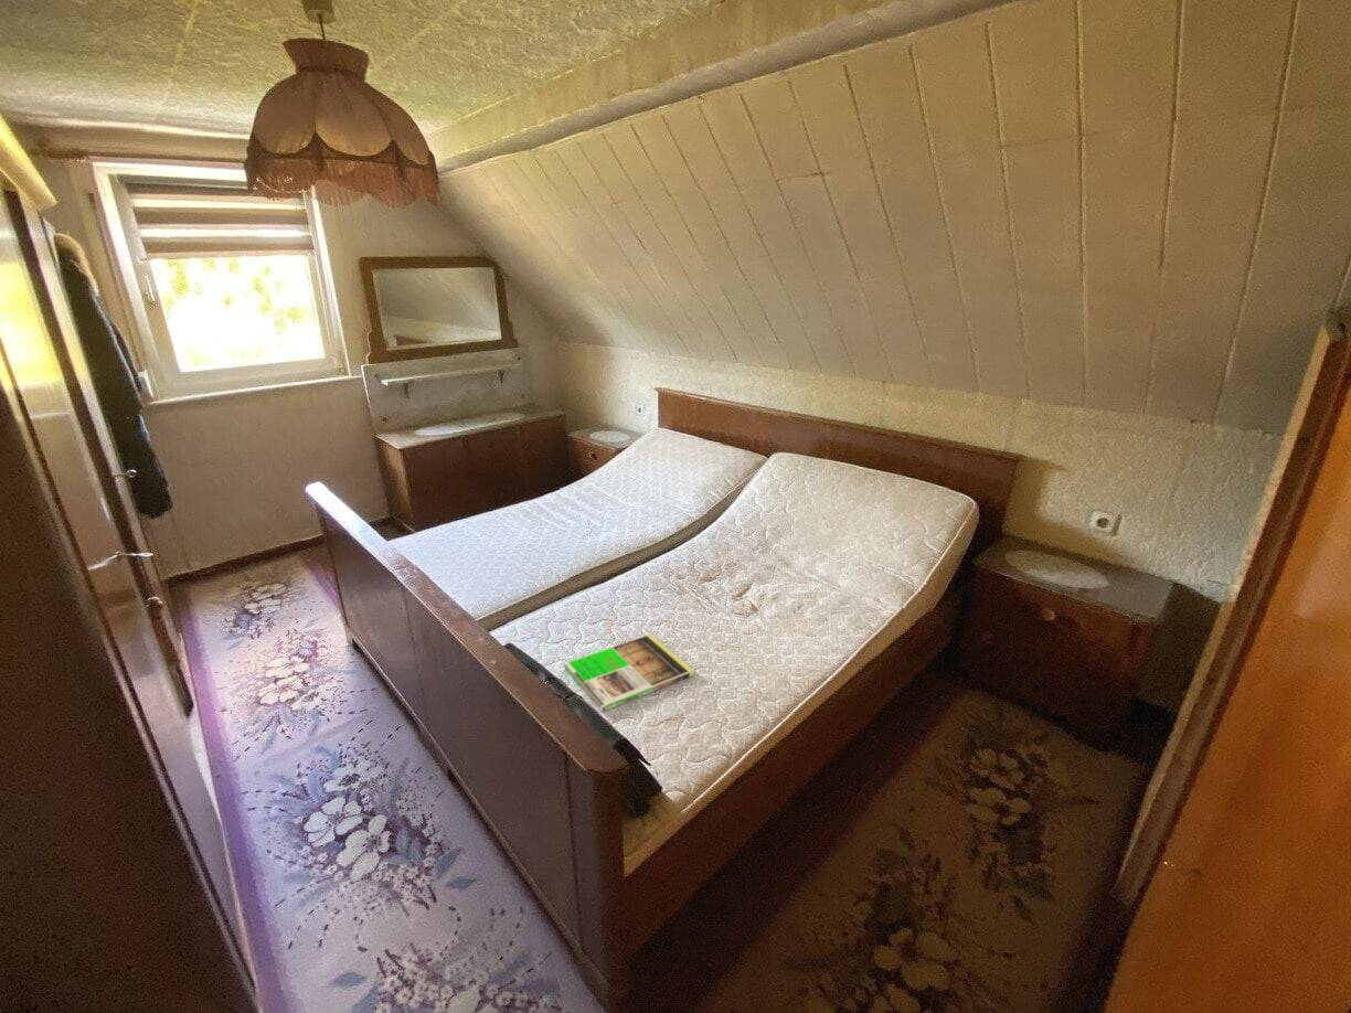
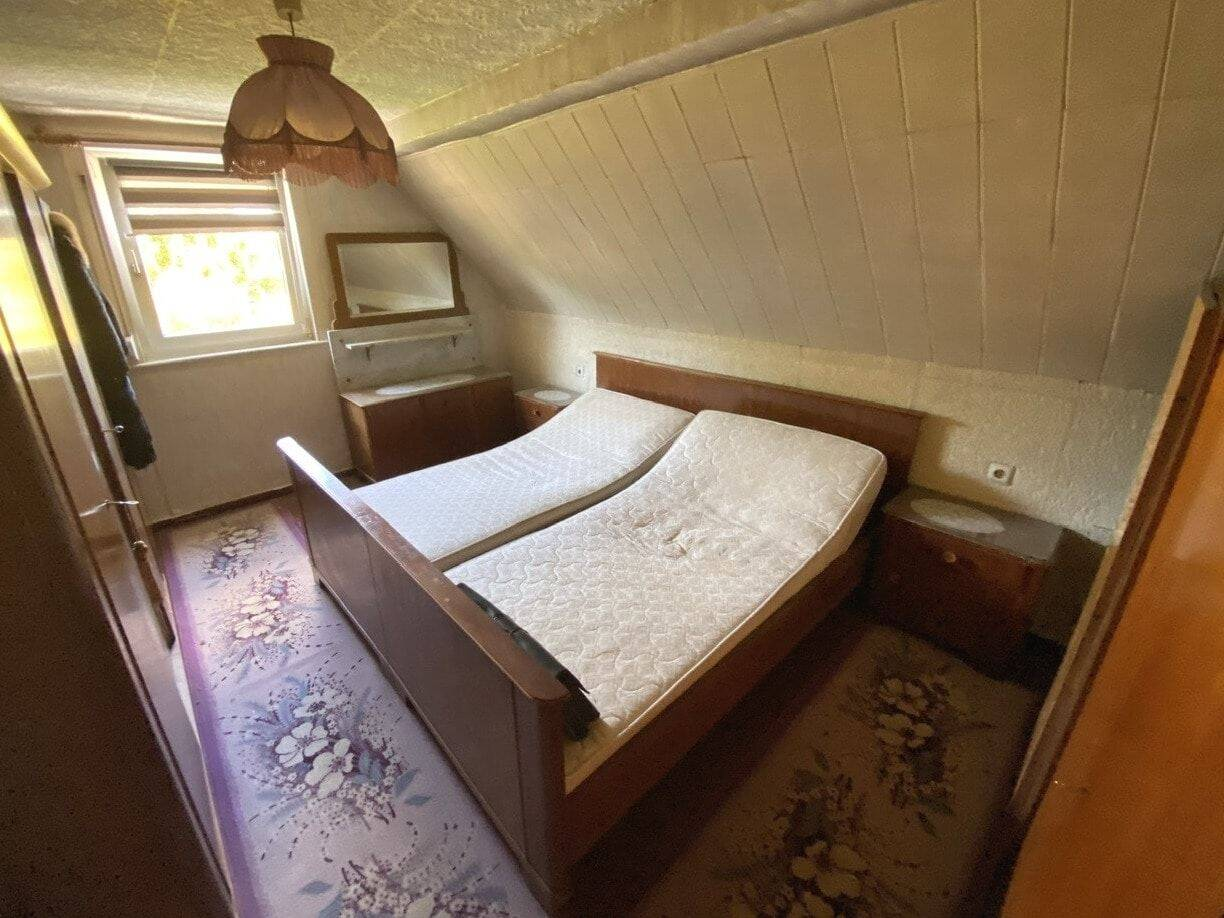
- magazine [563,632,695,713]
